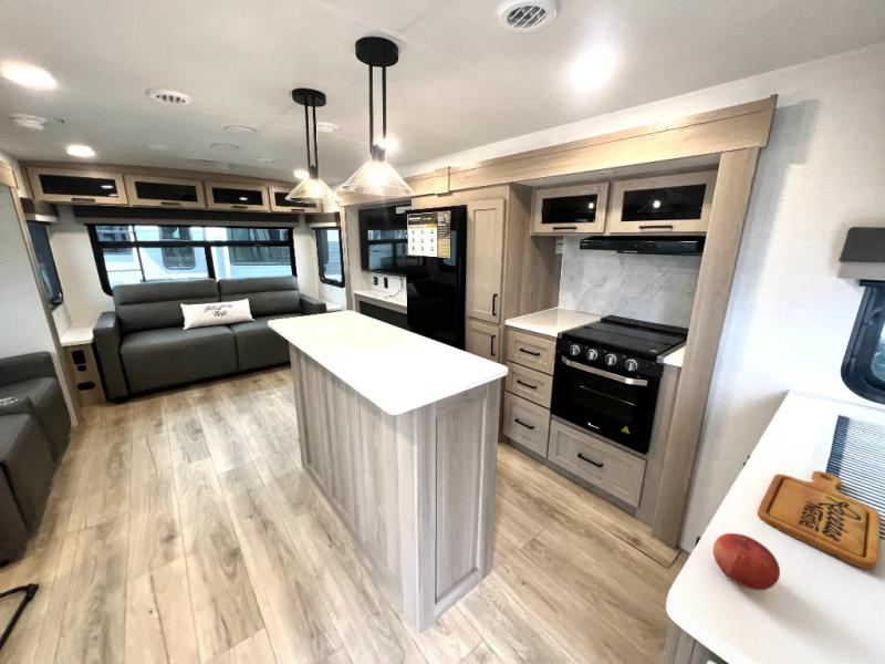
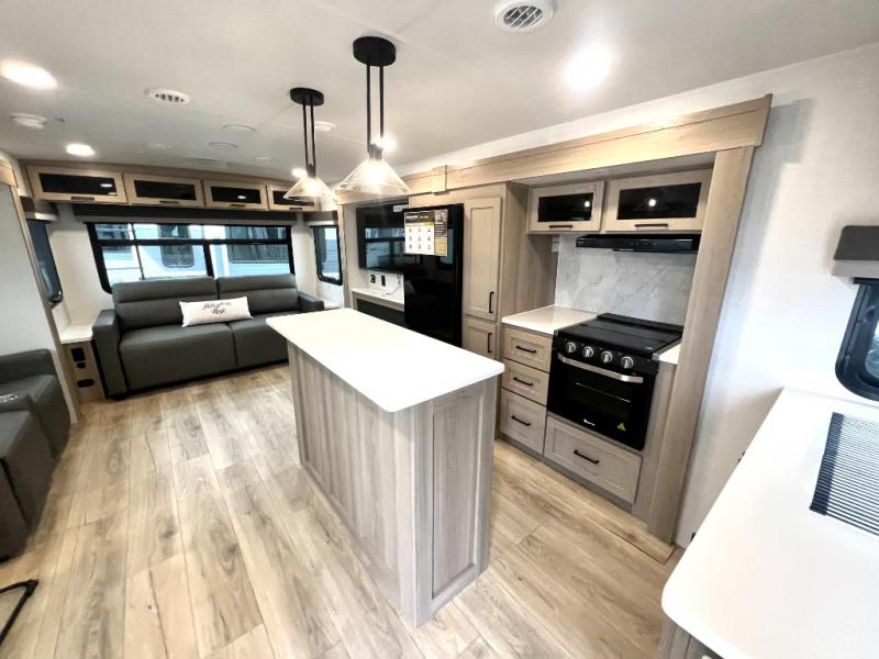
- fruit [711,532,781,591]
- cutting board [757,470,882,570]
